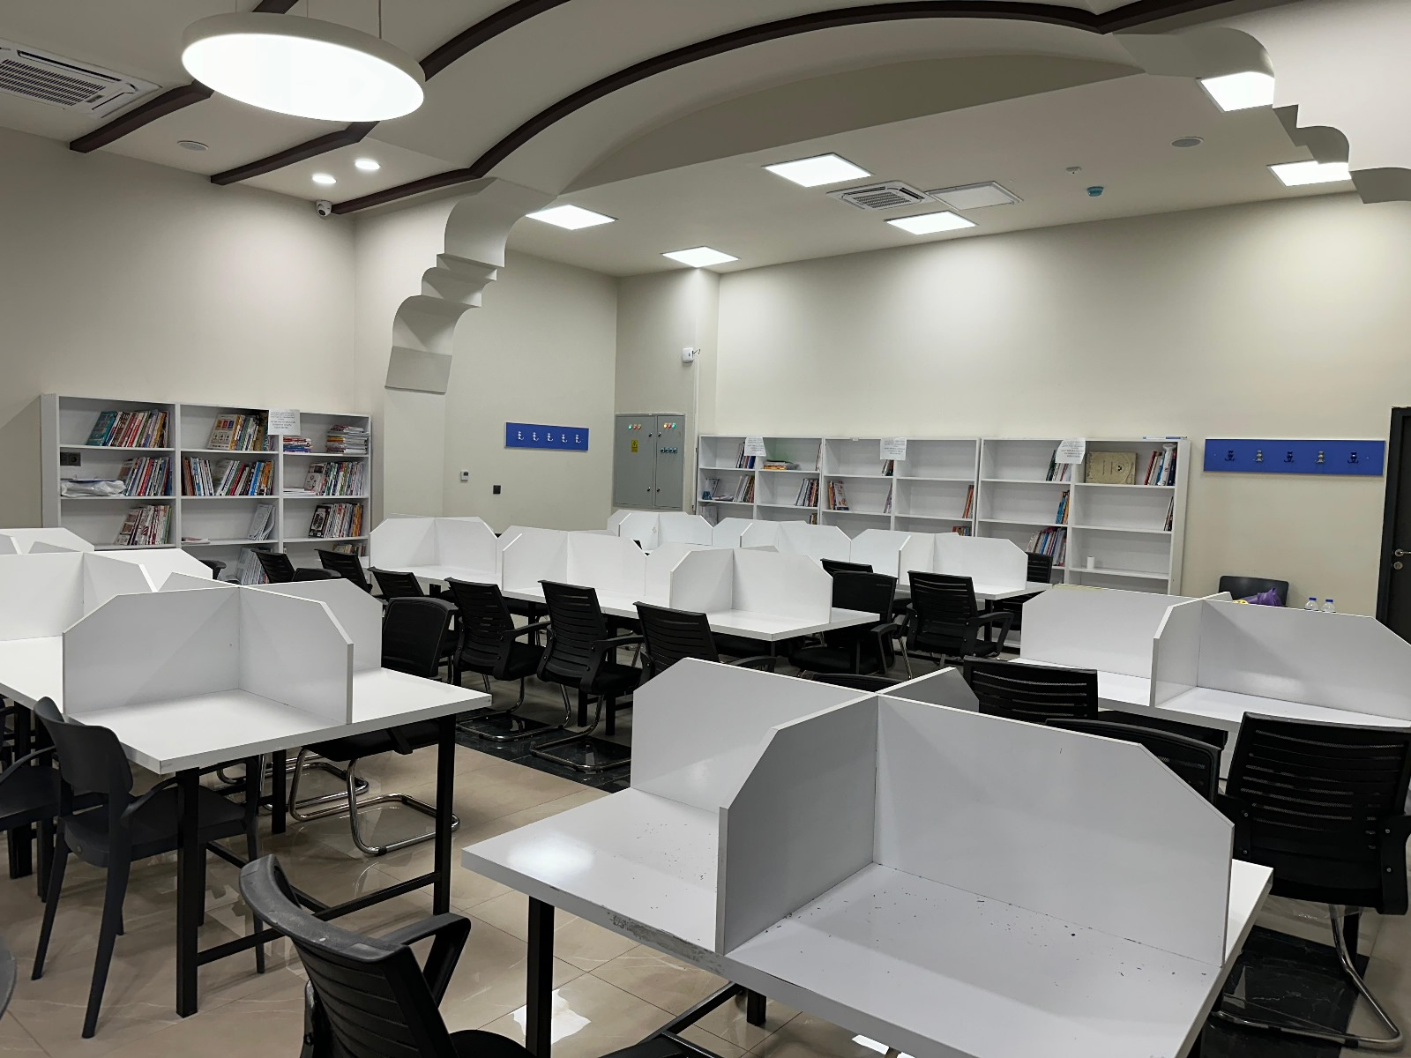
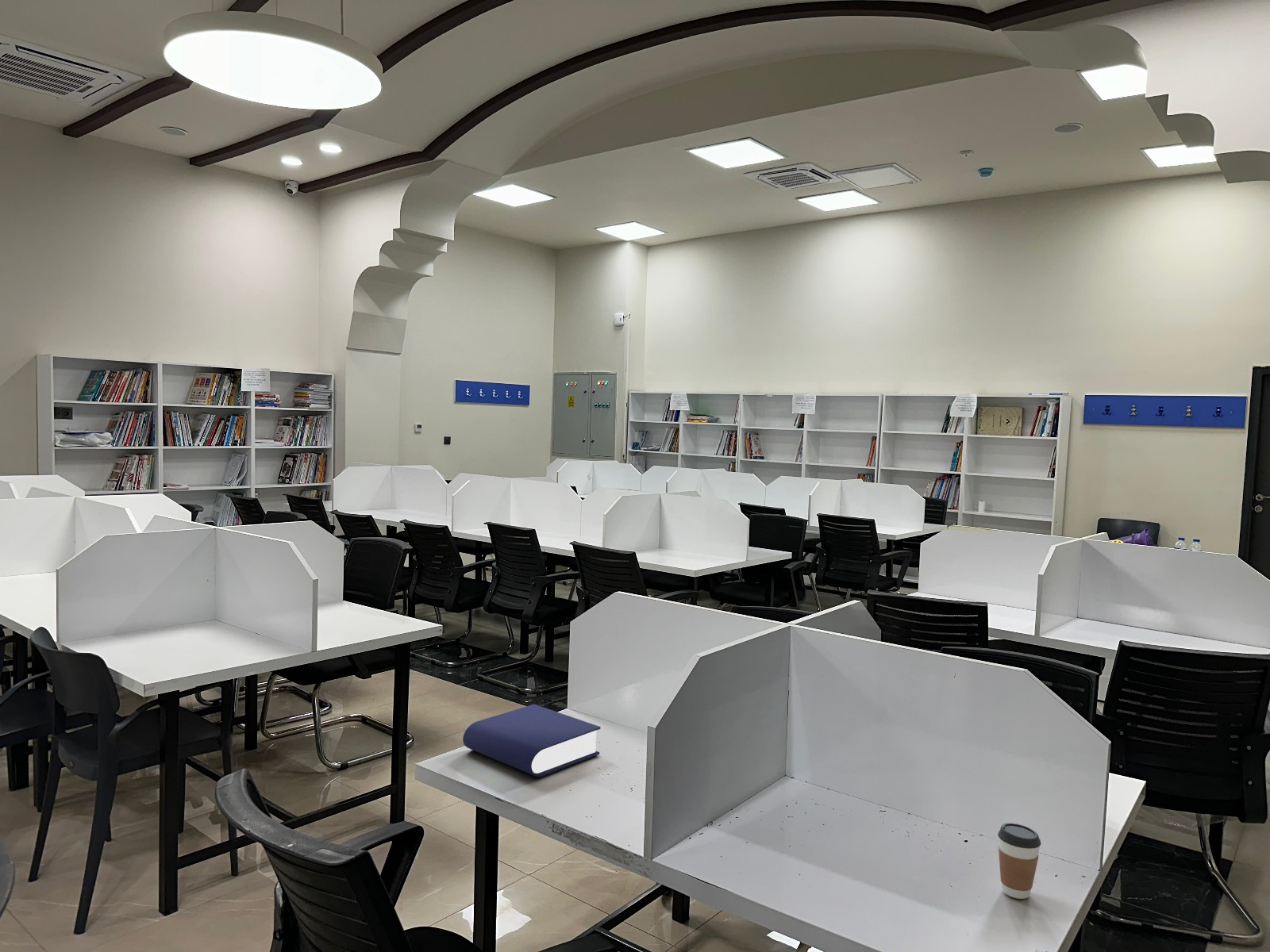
+ book [462,704,602,777]
+ coffee cup [997,822,1041,900]
